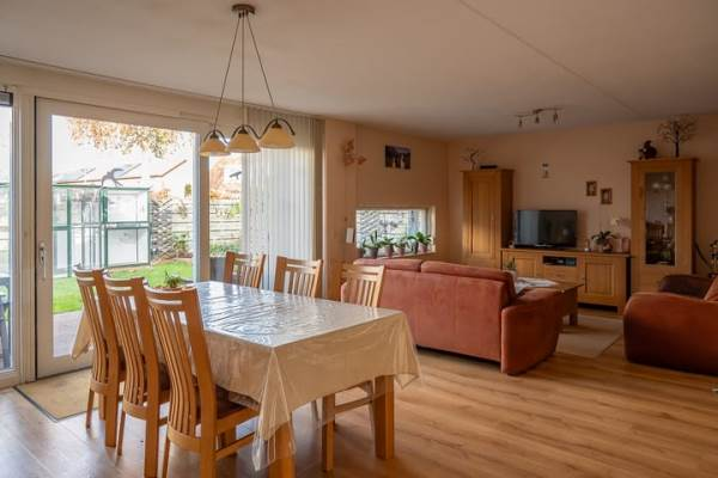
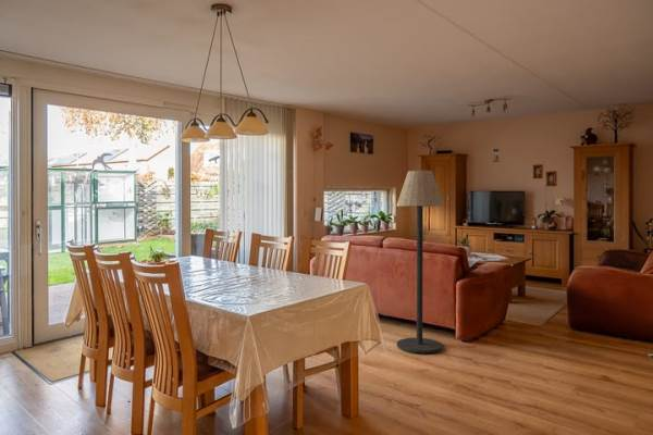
+ floor lamp [395,170,445,355]
